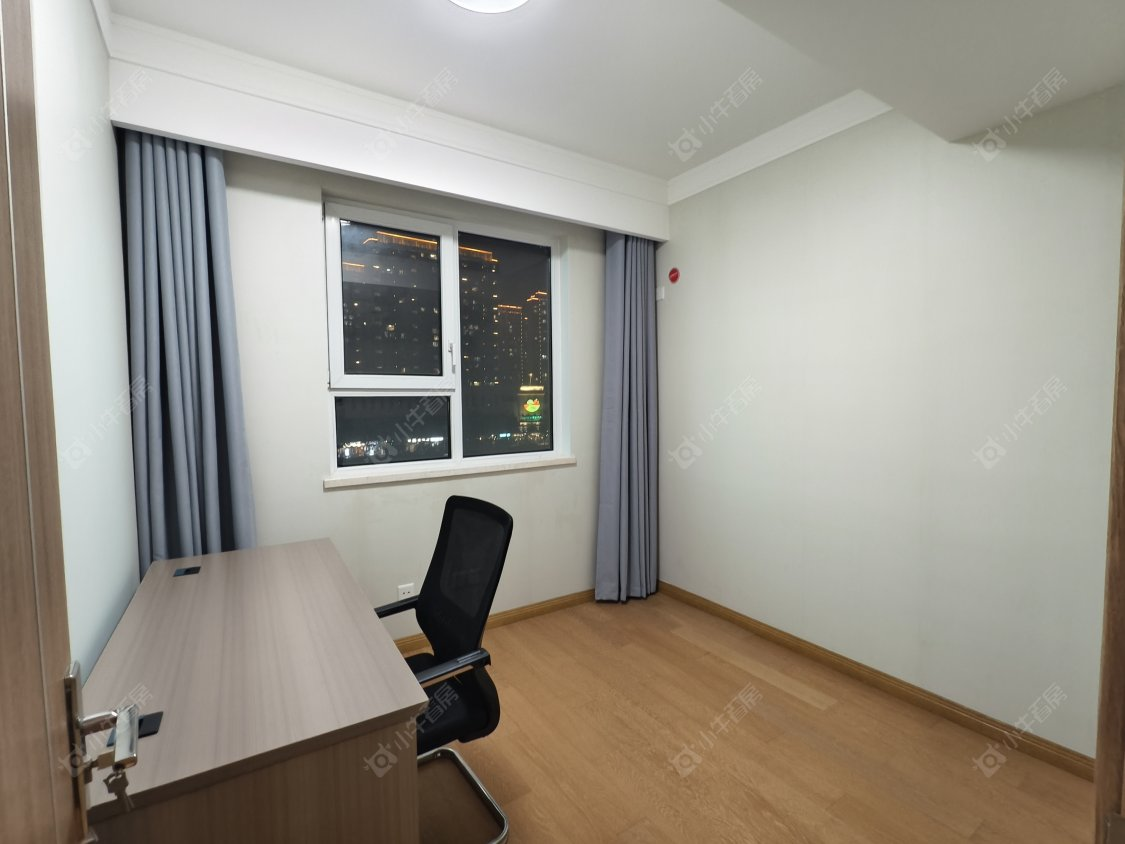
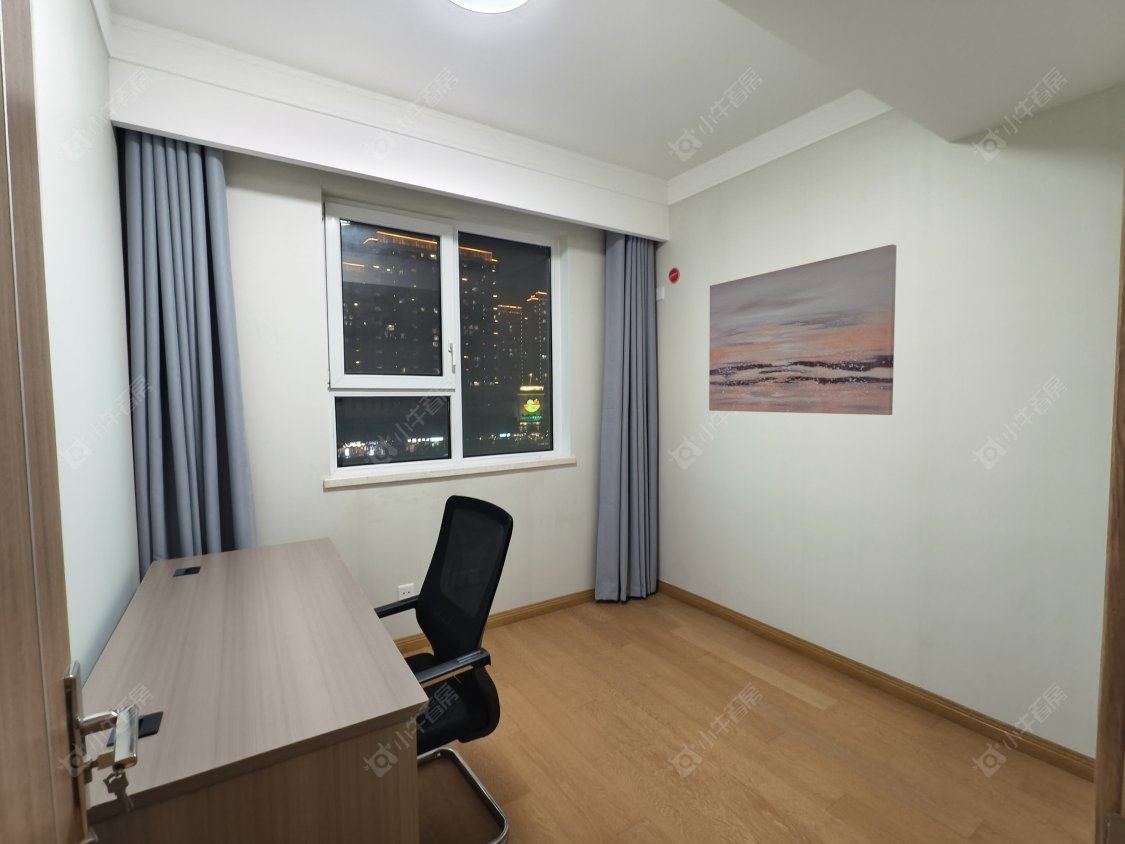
+ wall art [708,243,898,416]
